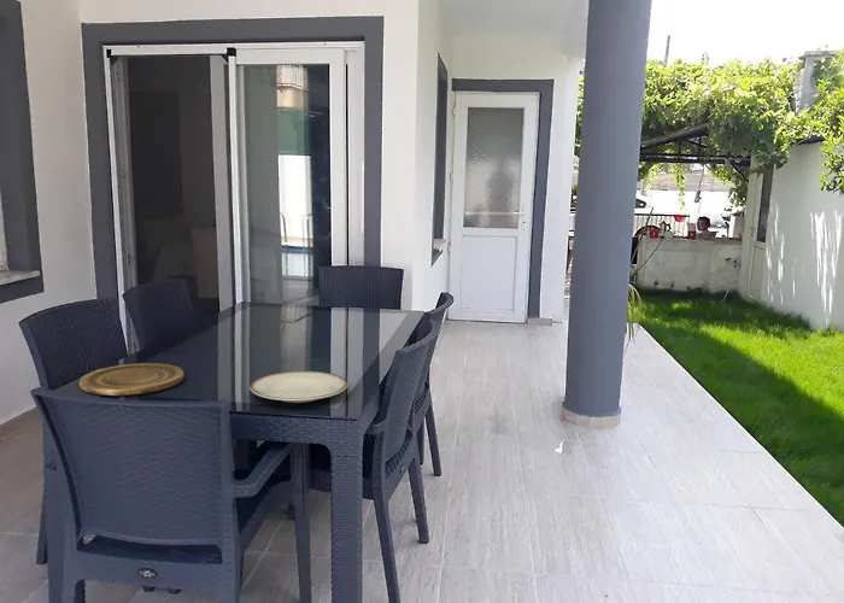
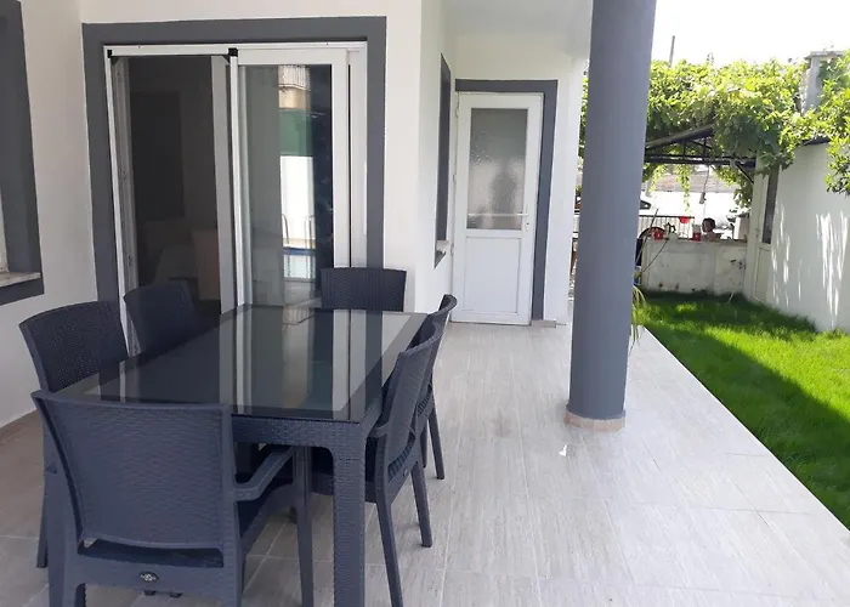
- plate [250,370,348,404]
- plate [78,362,186,397]
